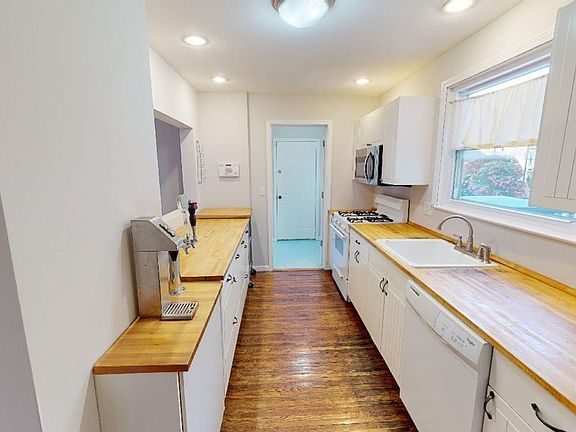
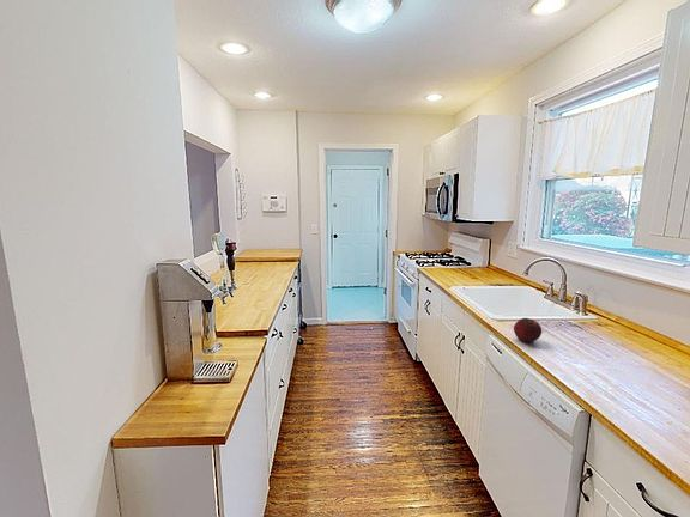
+ fruit [513,317,543,343]
